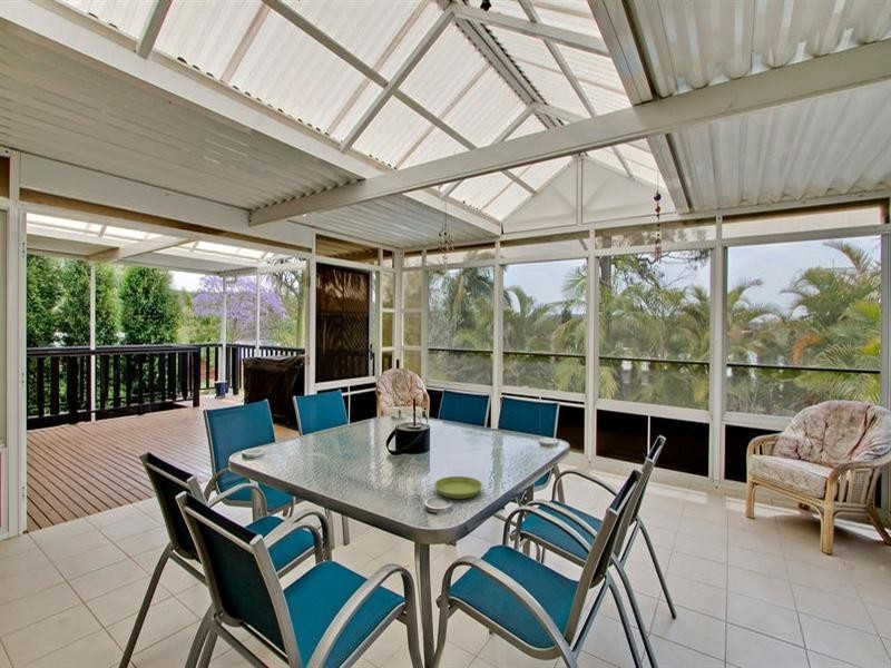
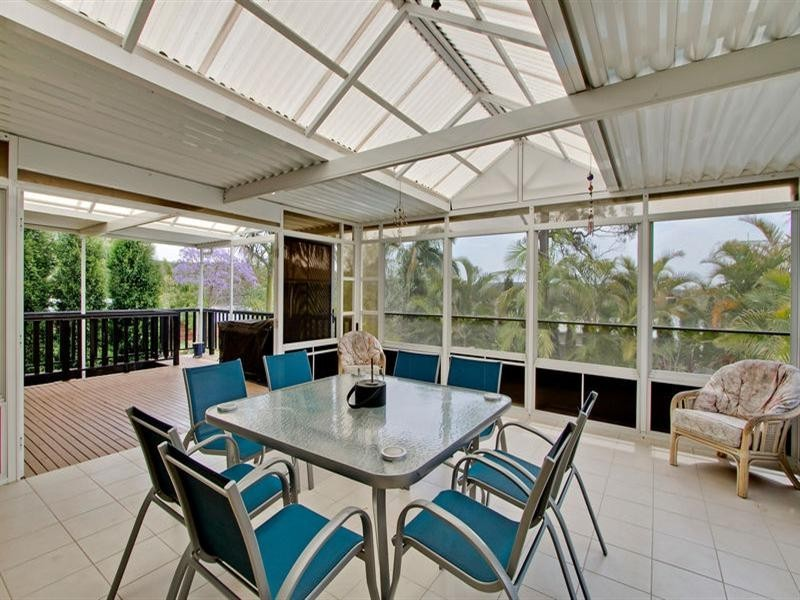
- saucer [433,475,483,500]
